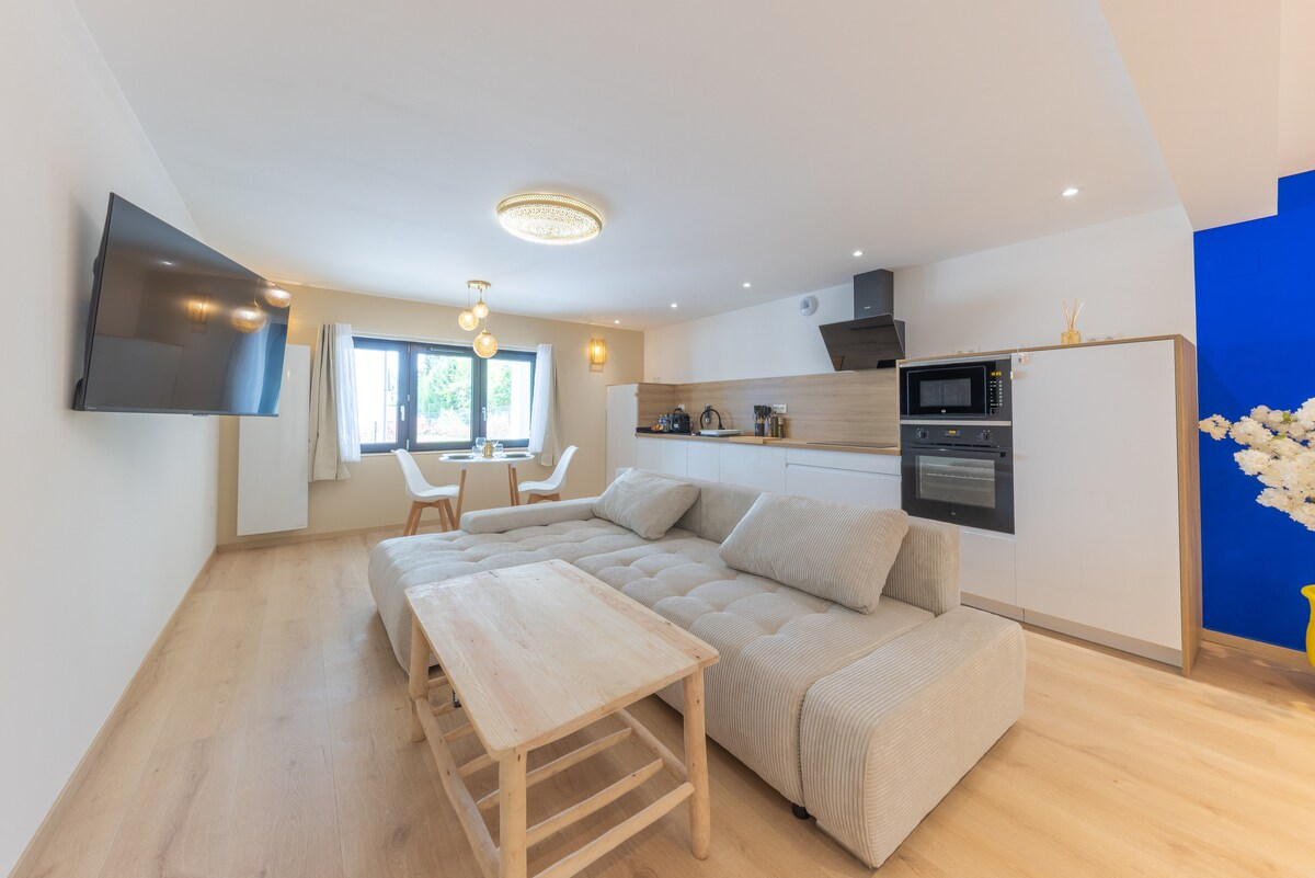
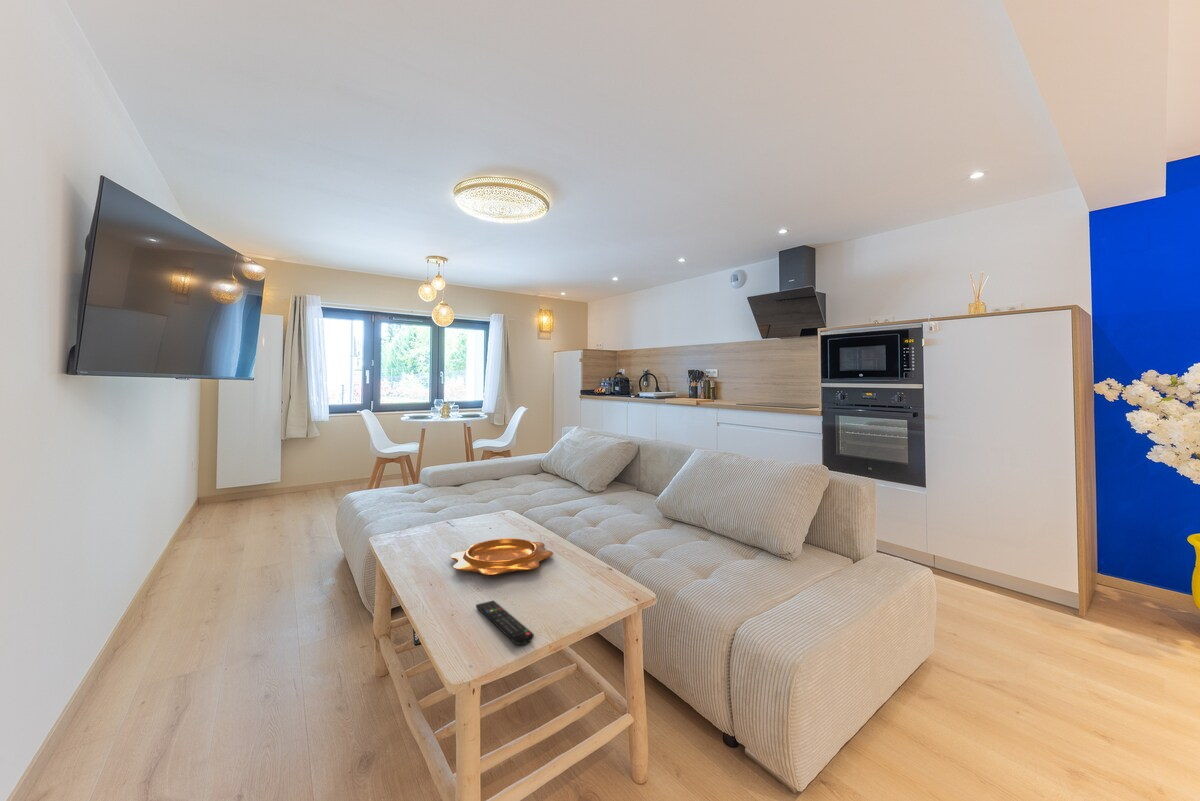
+ remote control [475,599,535,646]
+ decorative bowl [449,537,554,576]
